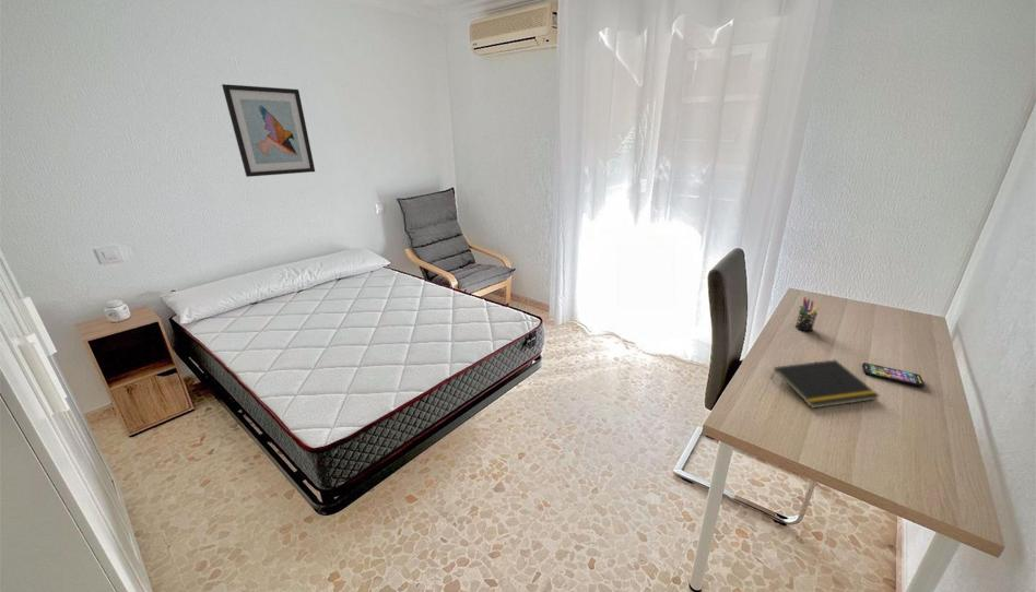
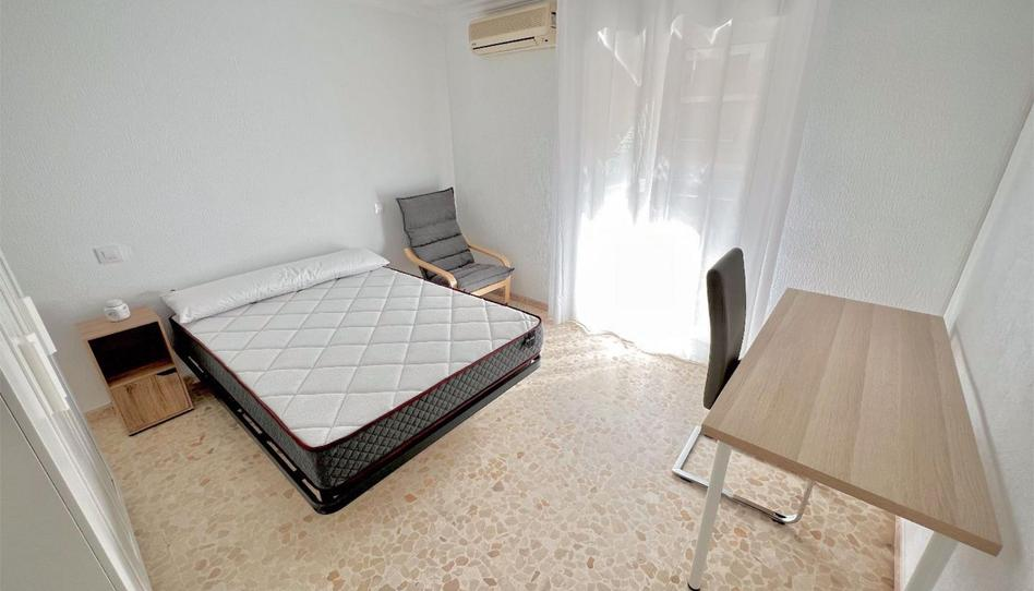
- pen holder [794,296,821,332]
- notepad [769,358,881,410]
- wall art [221,83,316,178]
- smartphone [861,362,926,388]
